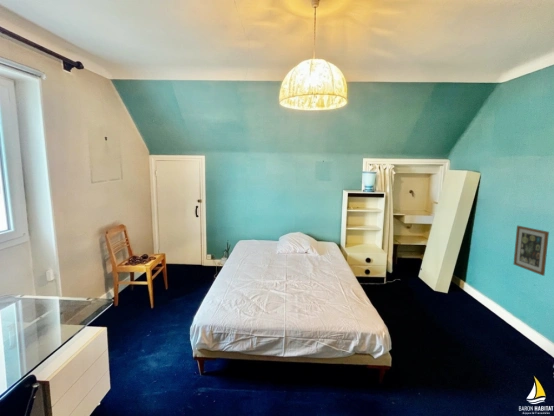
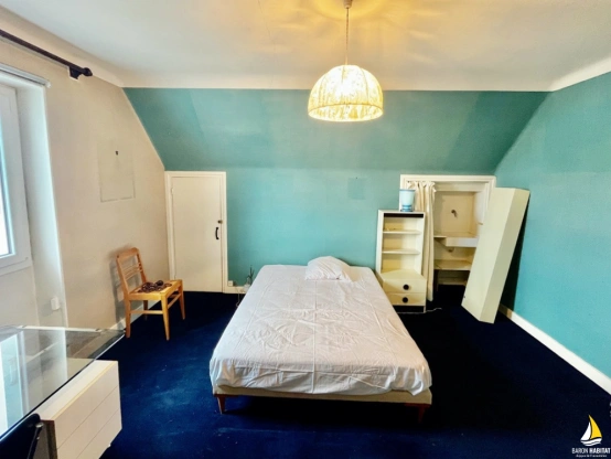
- wall art [513,225,550,277]
